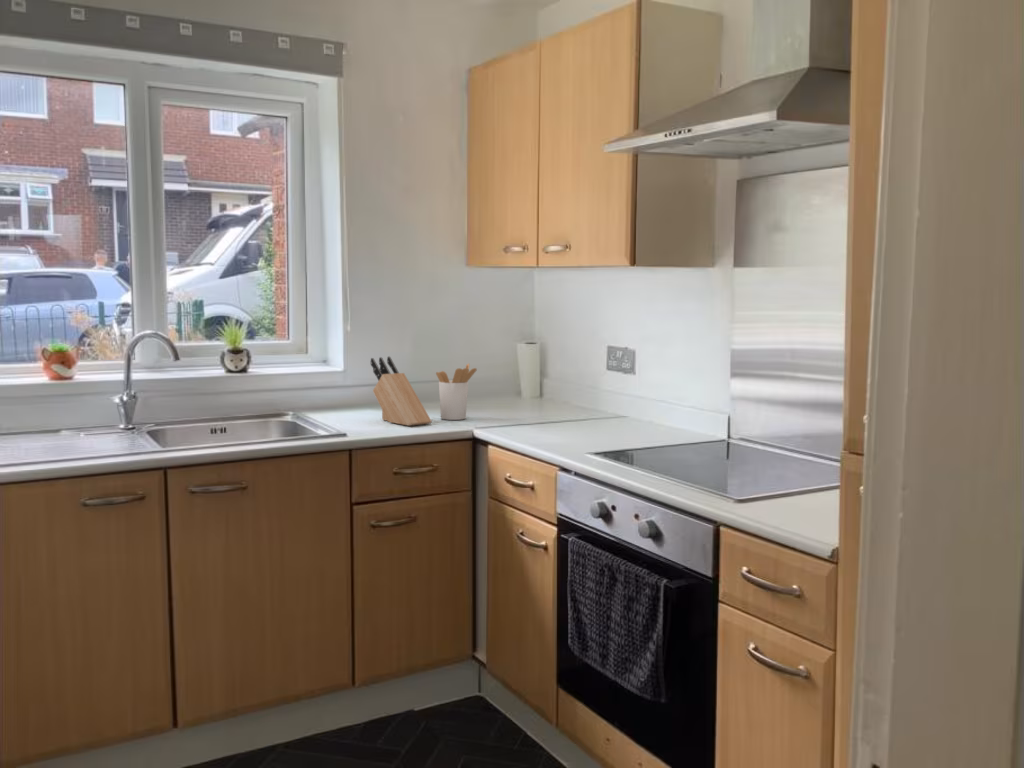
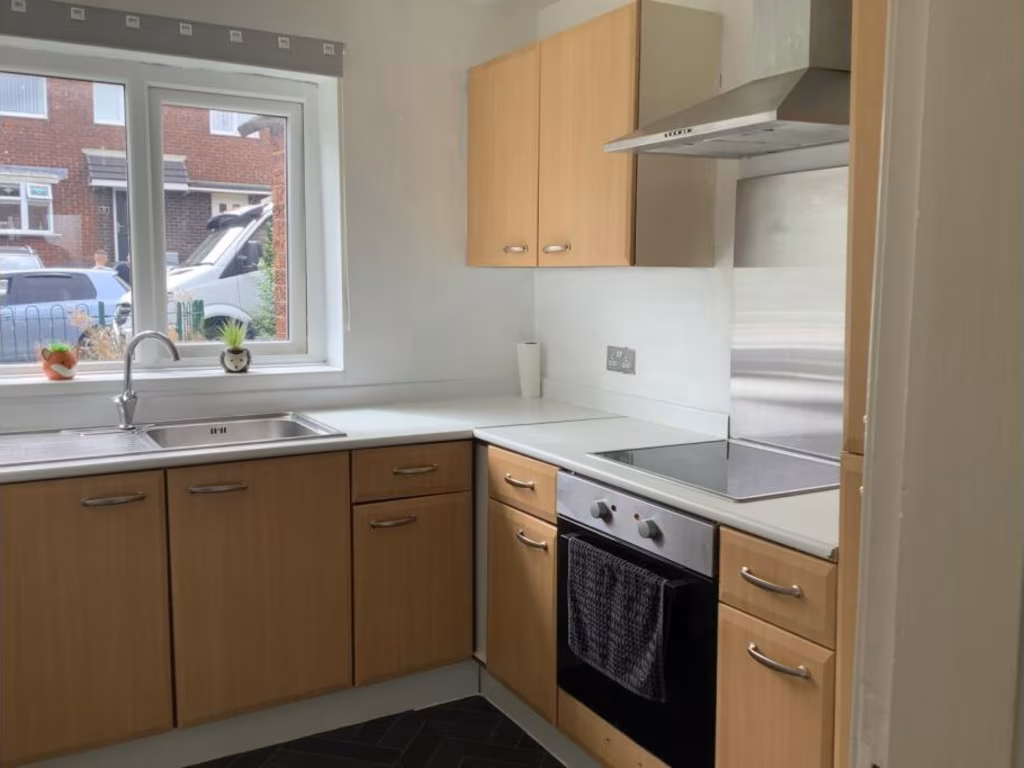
- utensil holder [435,362,478,421]
- knife block [370,355,433,427]
